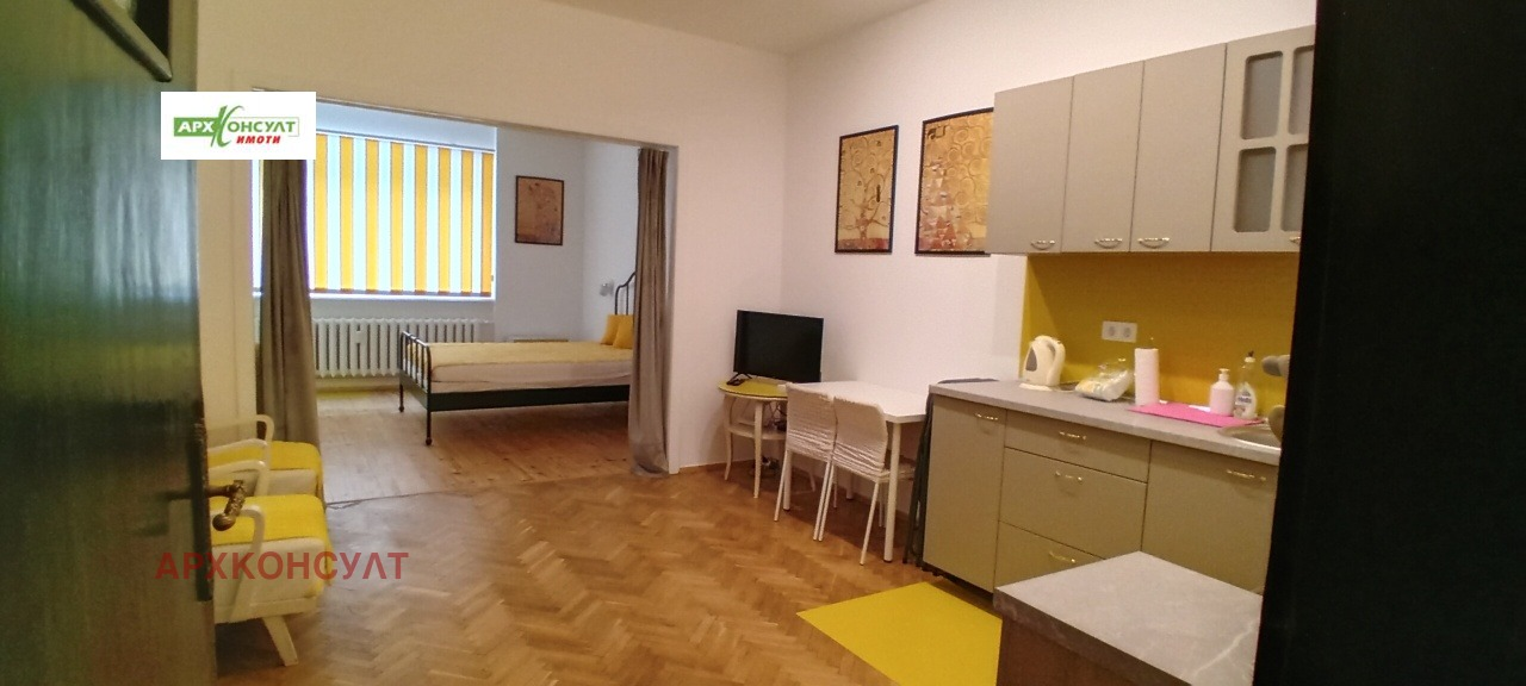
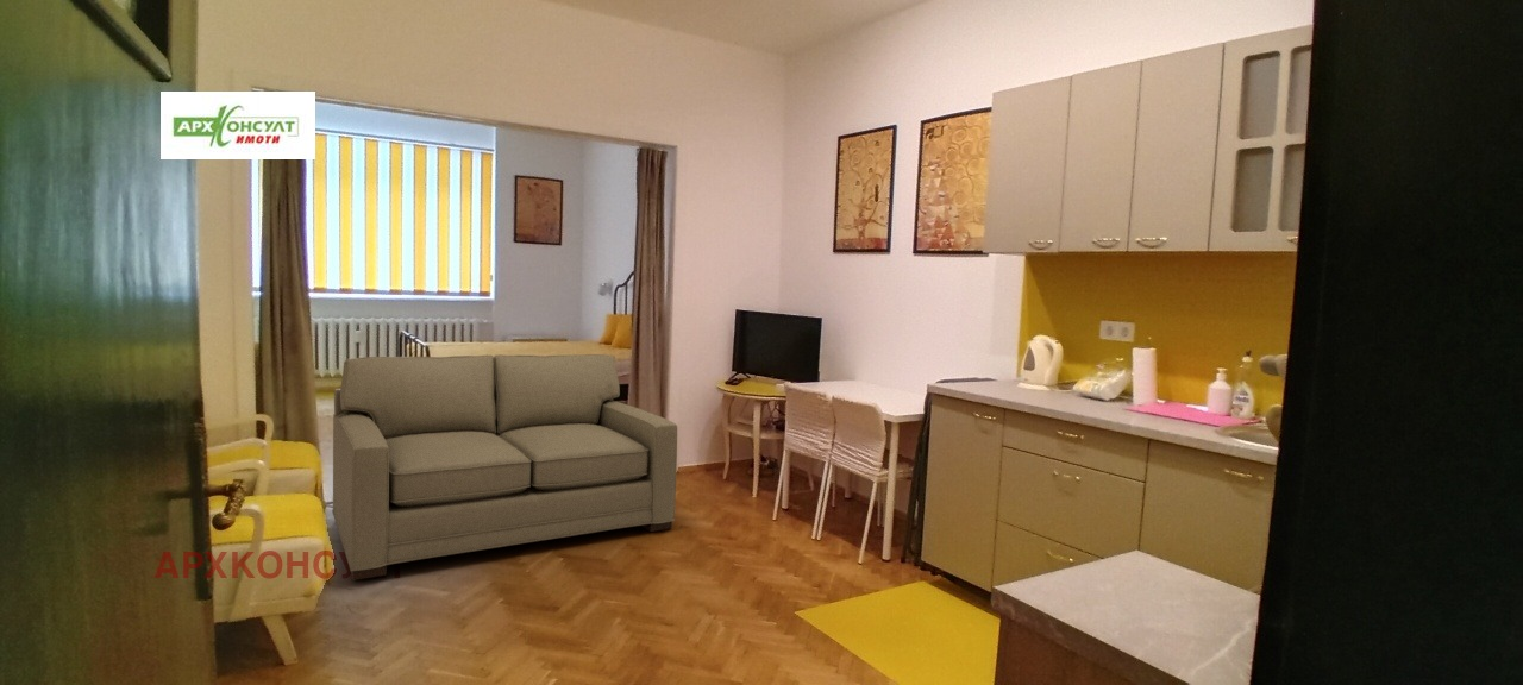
+ sofa [331,353,678,582]
